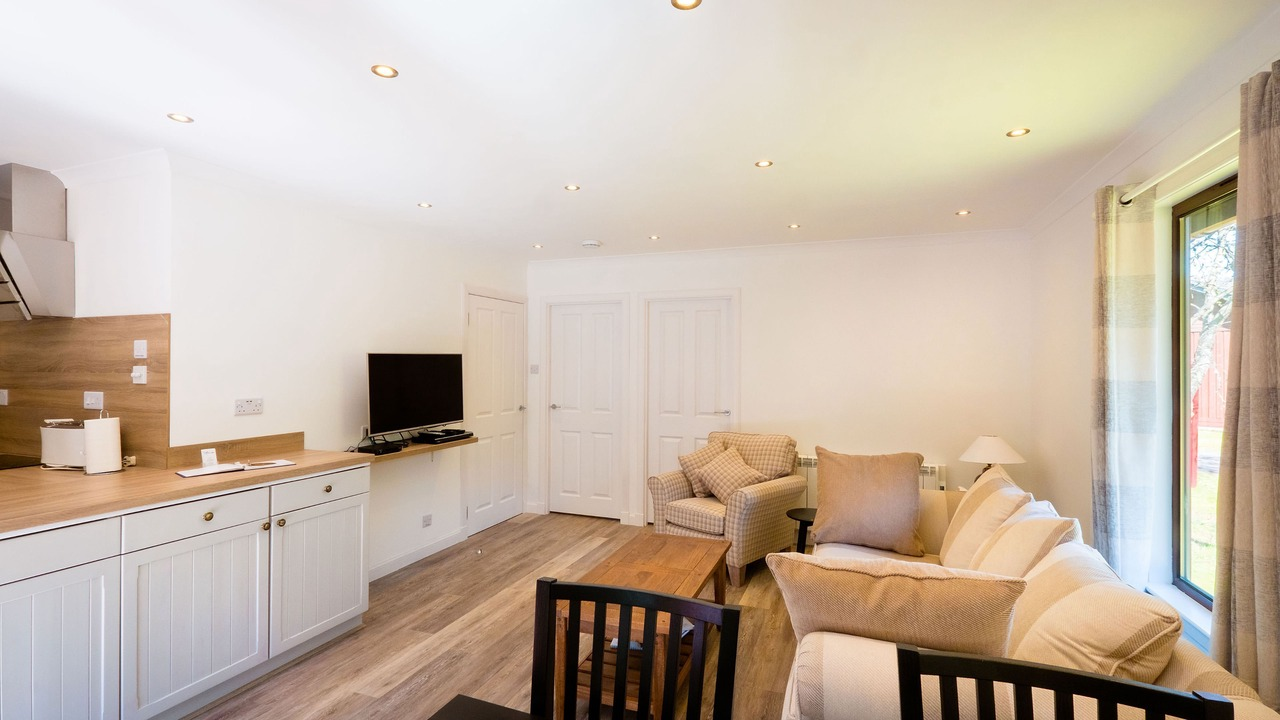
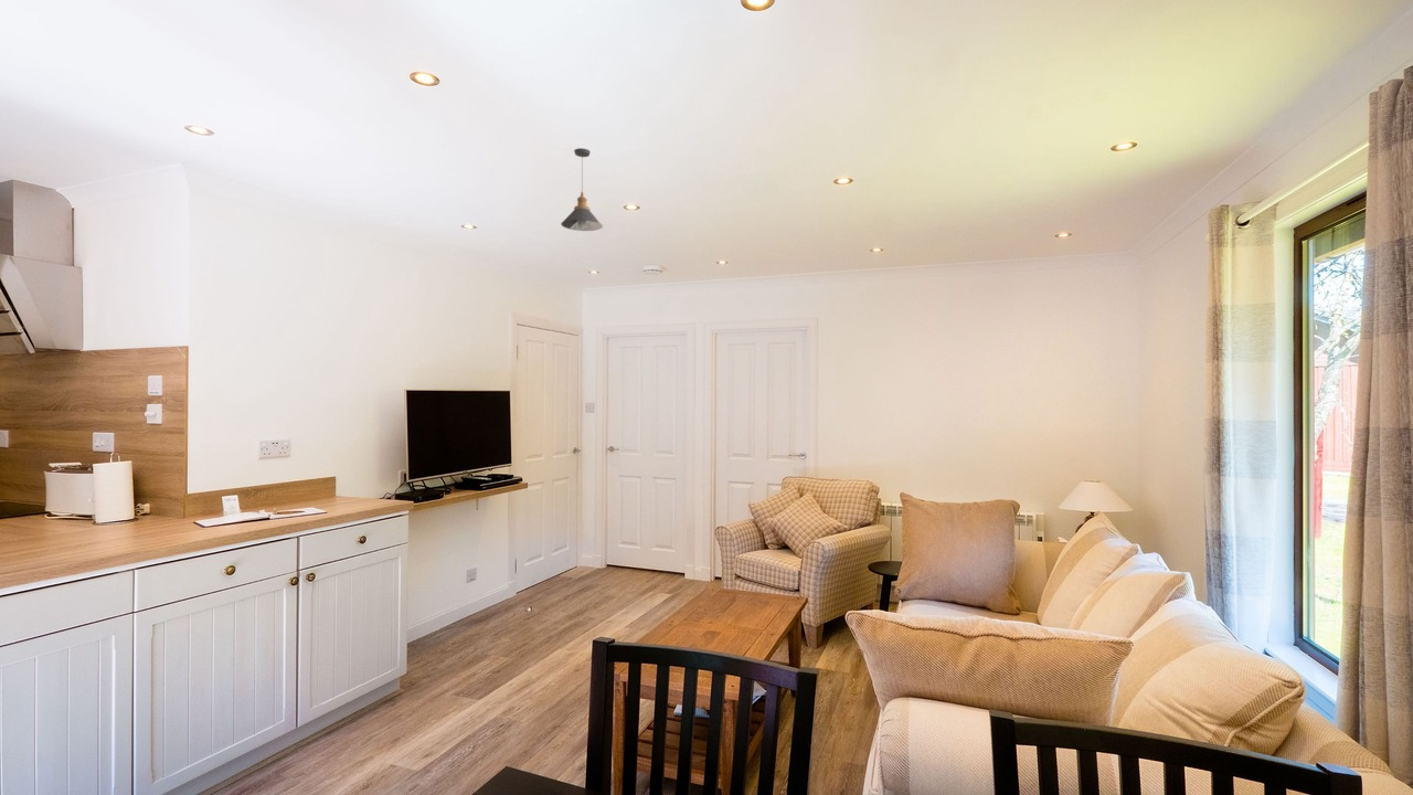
+ pendant light [560,147,604,232]
